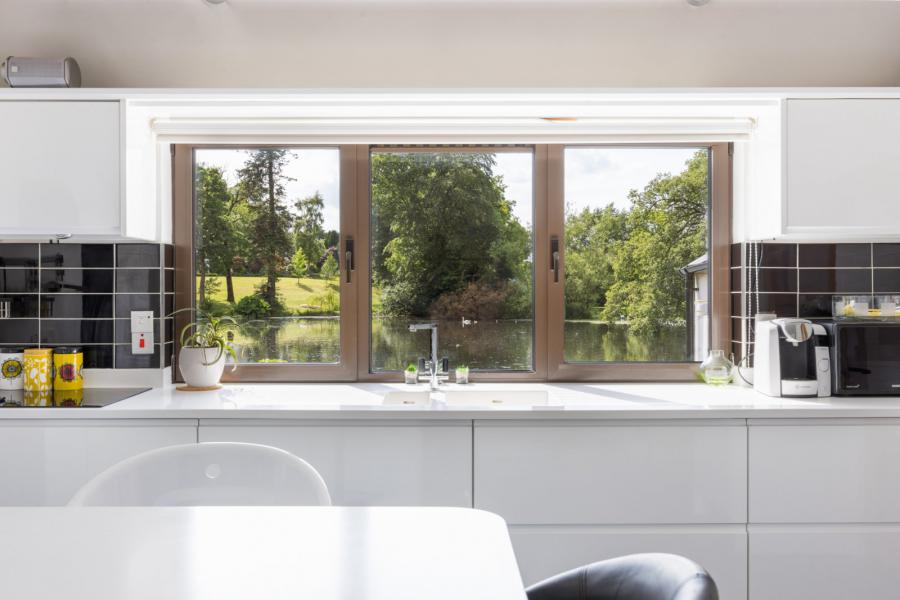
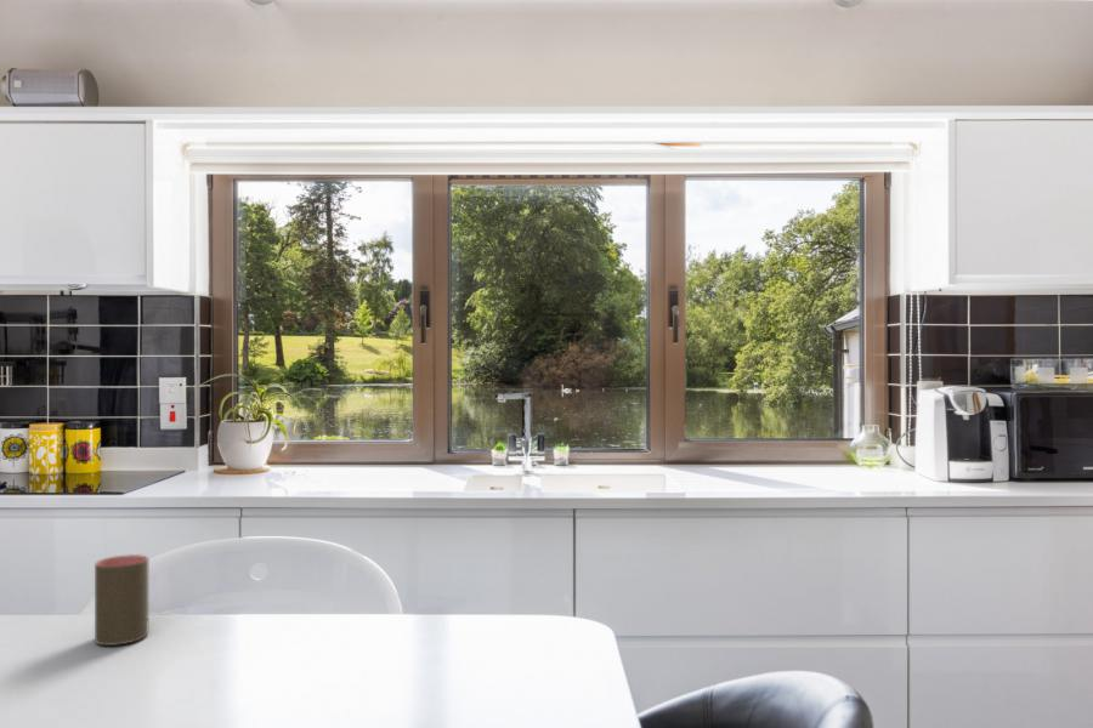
+ cup [94,553,149,647]
